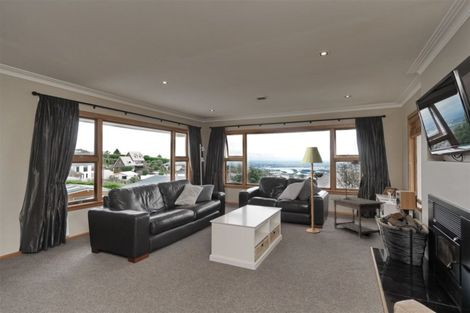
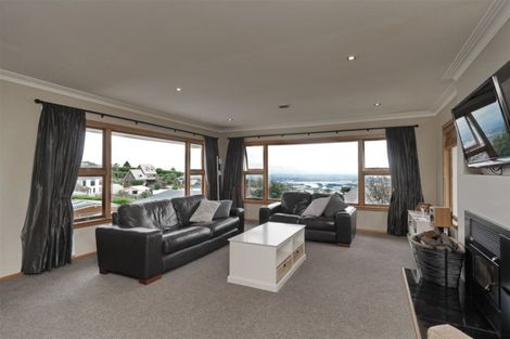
- side table [330,196,386,239]
- floor lamp [301,146,324,234]
- lamp [338,160,362,200]
